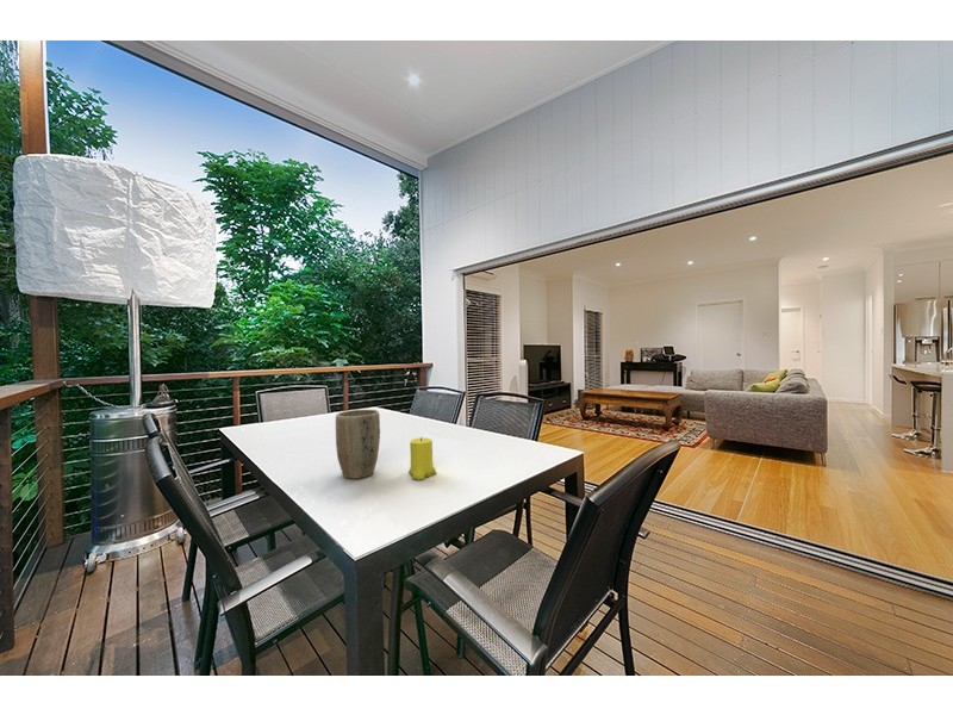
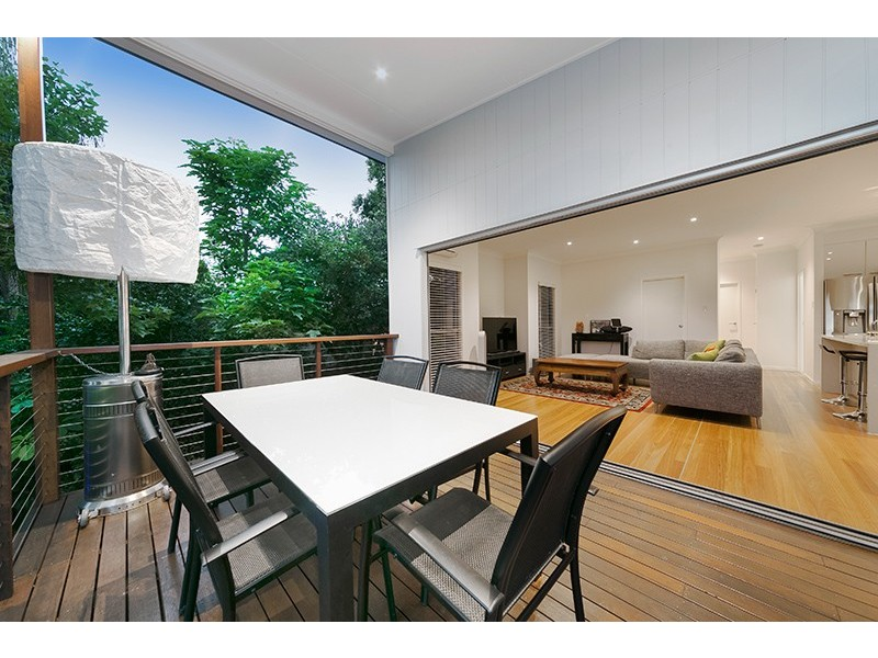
- plant pot [335,409,381,480]
- candle [407,436,437,481]
